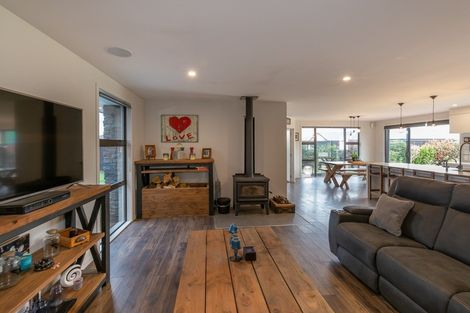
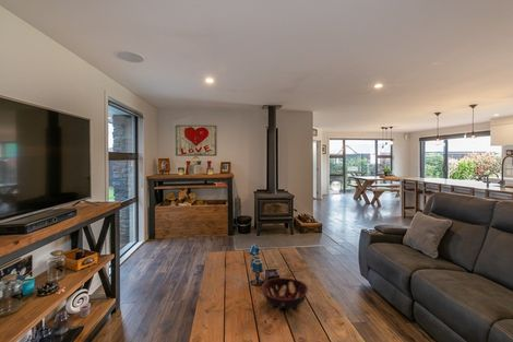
+ decorative bowl [260,276,309,310]
